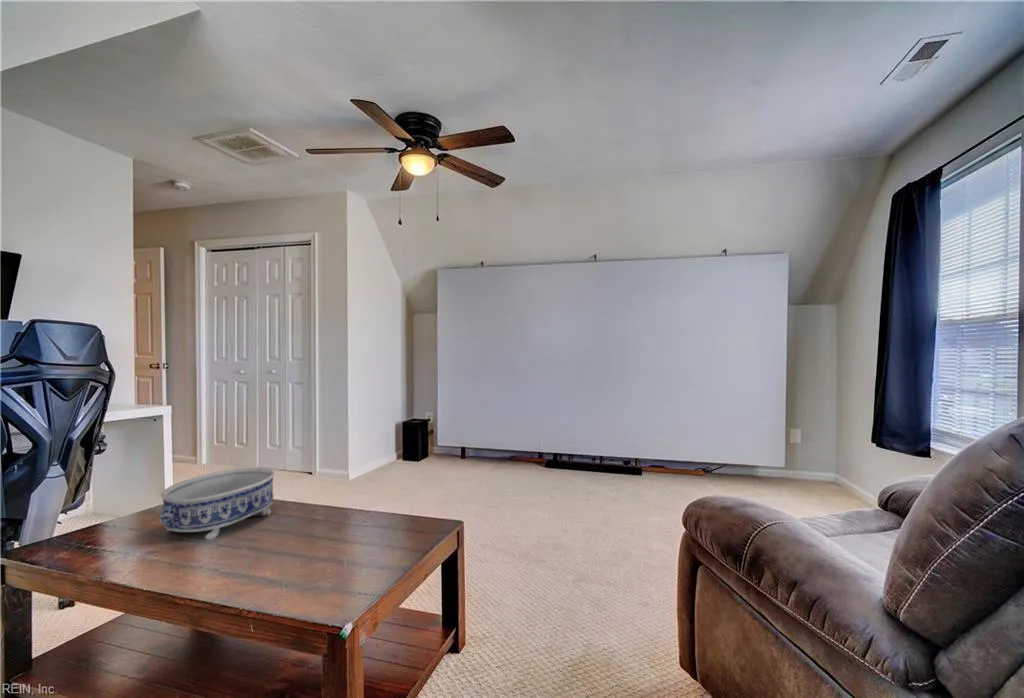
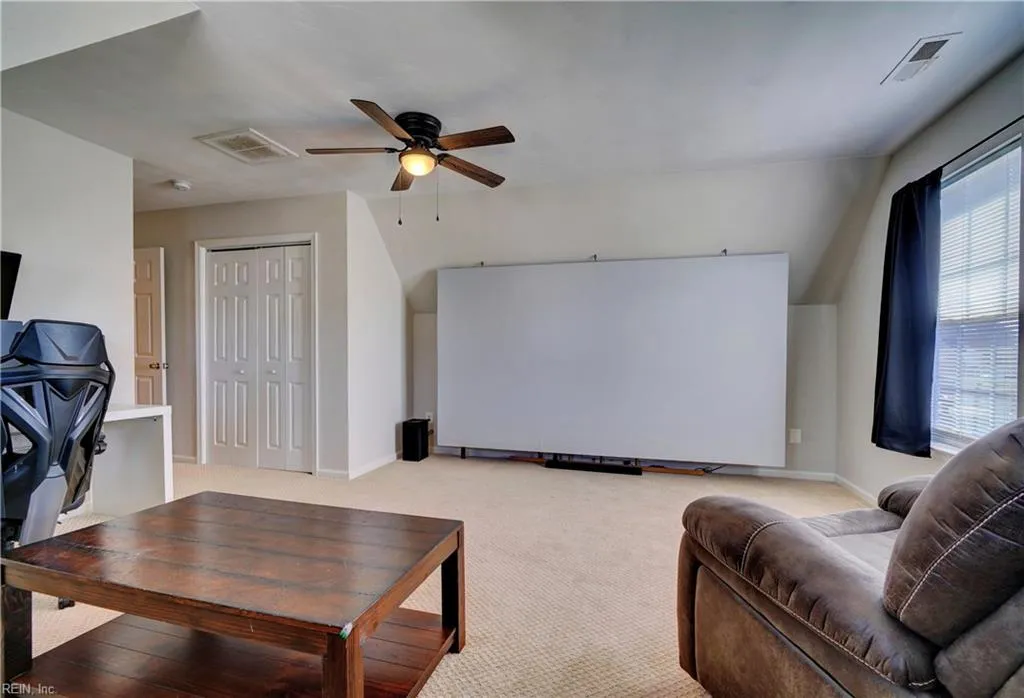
- decorative bowl [158,467,276,541]
